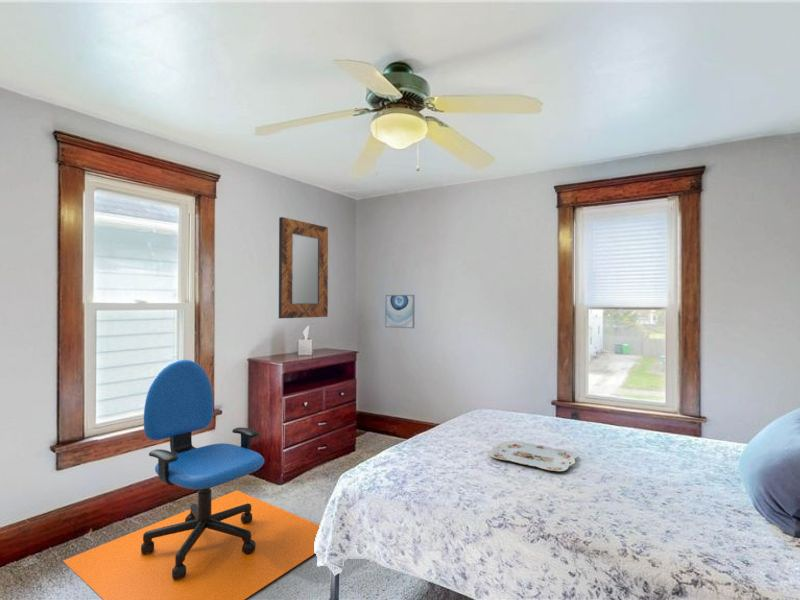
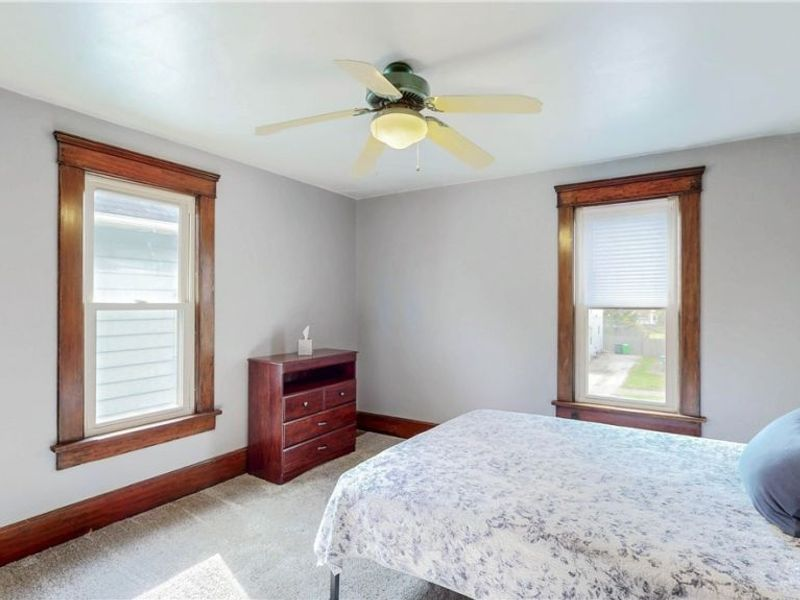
- wall art [384,294,416,329]
- office chair [62,359,320,600]
- home mirror [278,216,329,319]
- serving tray [488,440,578,472]
